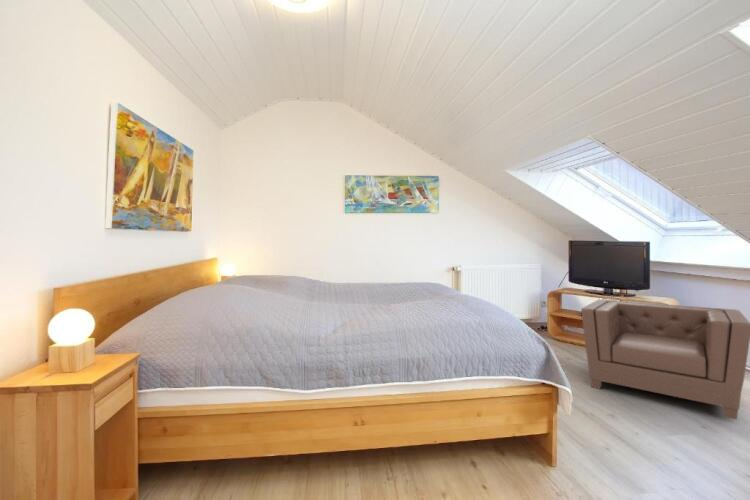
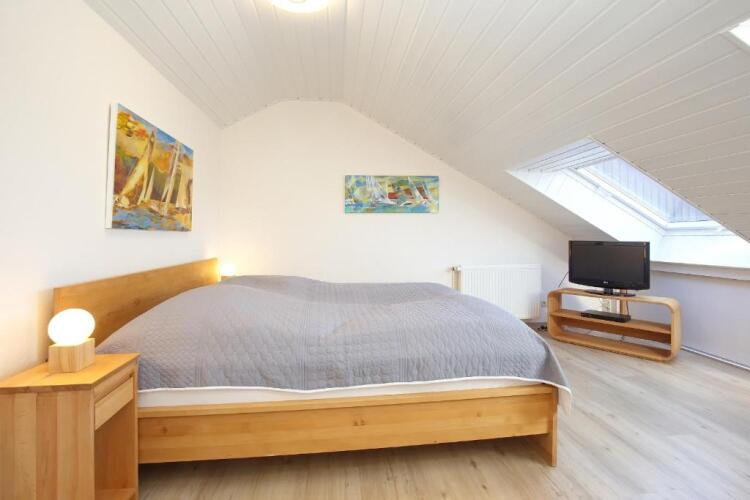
- armchair [580,298,750,421]
